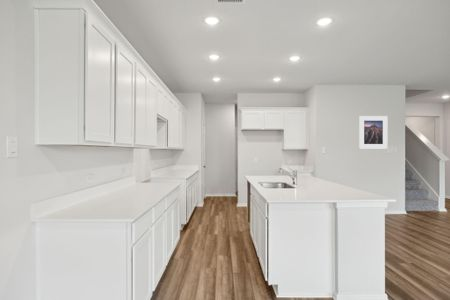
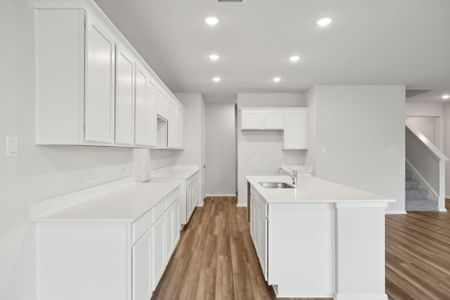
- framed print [358,115,388,149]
